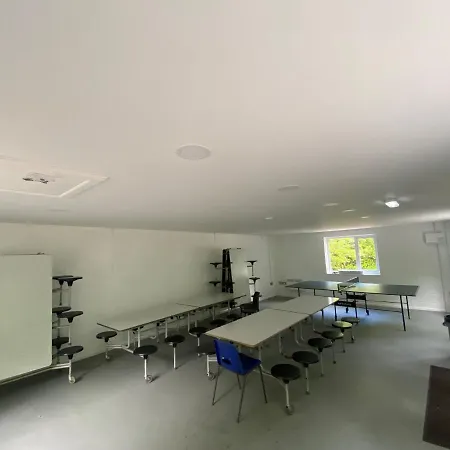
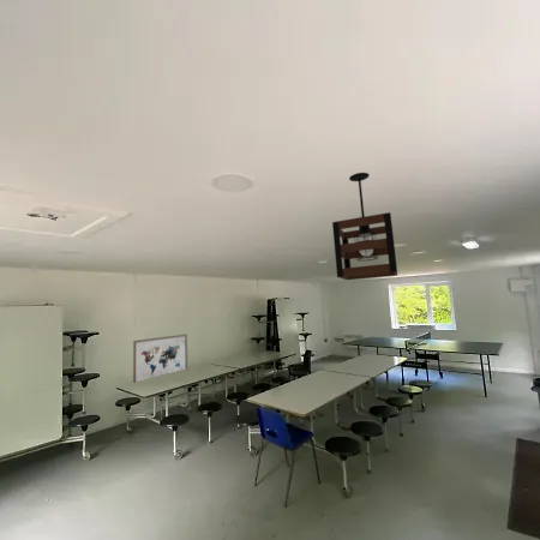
+ wall art [132,332,188,384]
+ pendant light [331,172,398,281]
